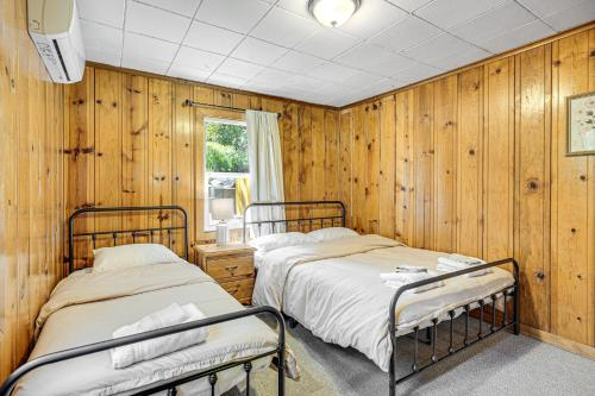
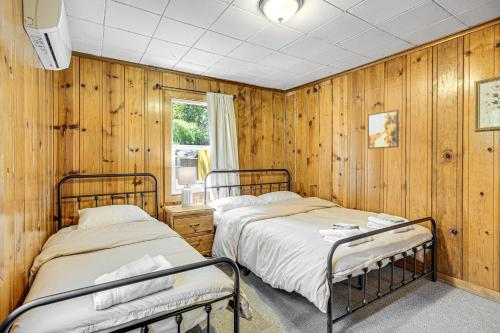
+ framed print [367,109,399,150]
